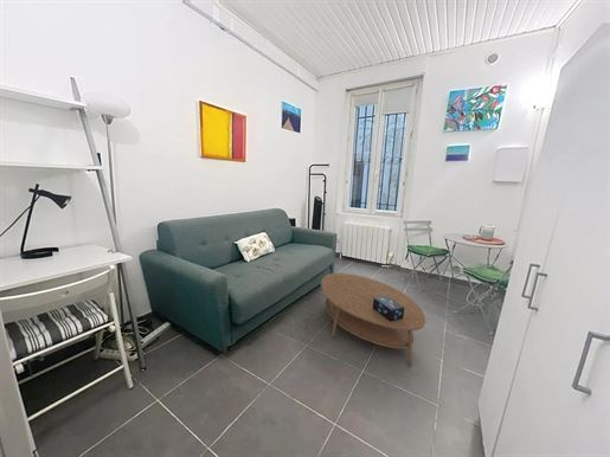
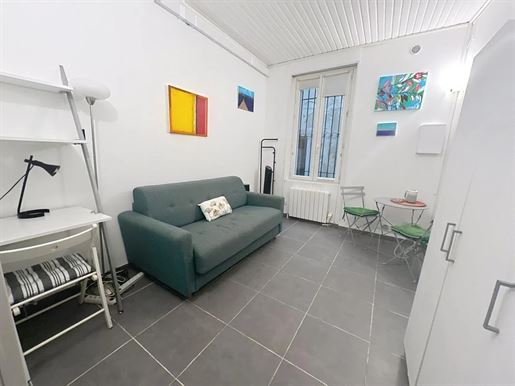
- coffee table [320,272,426,367]
- decorative box [373,296,404,322]
